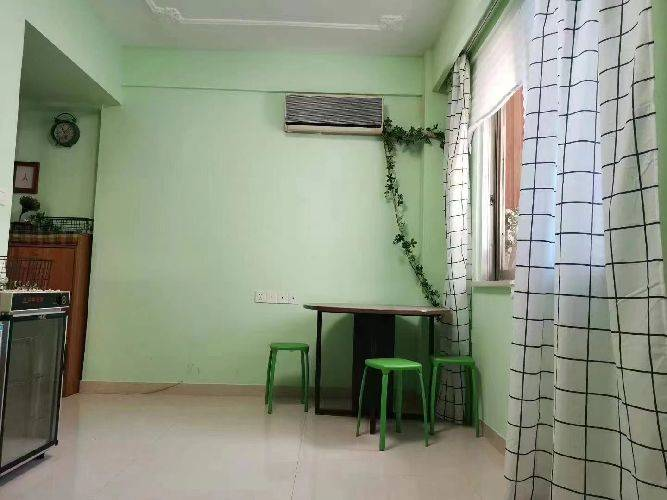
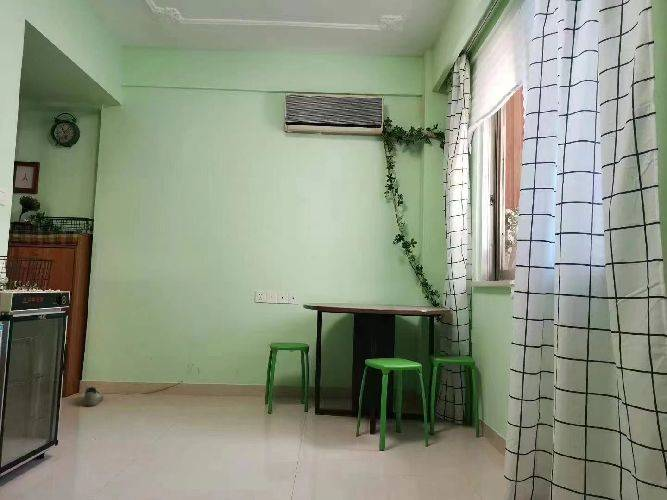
+ shoe [83,385,104,407]
